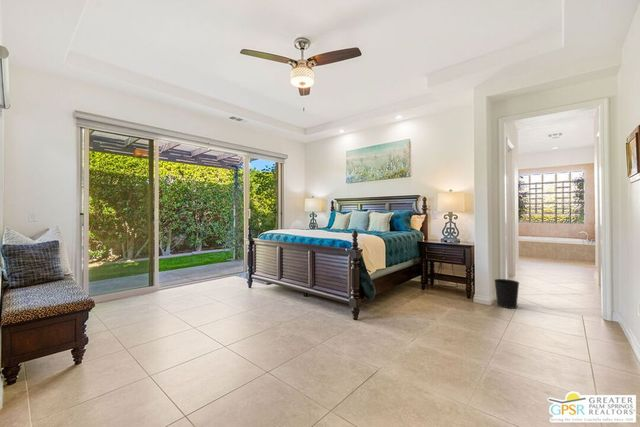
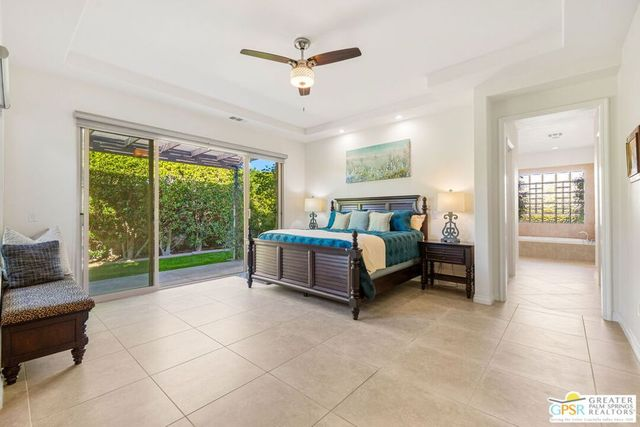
- wastebasket [493,278,520,310]
